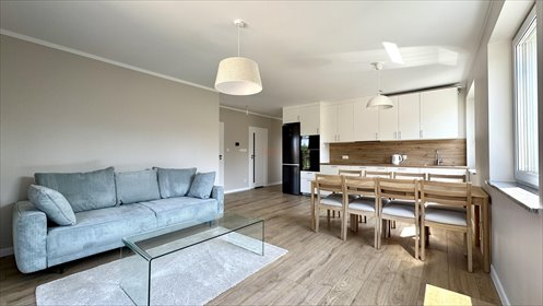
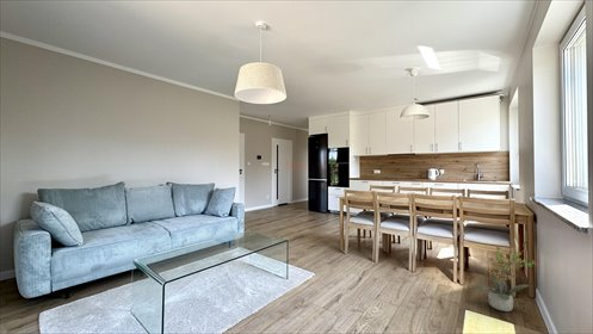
+ potted plant [471,245,541,313]
